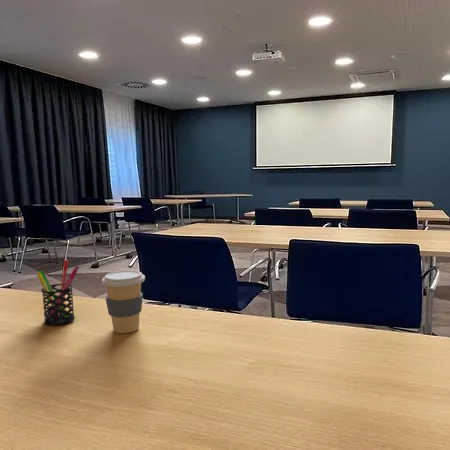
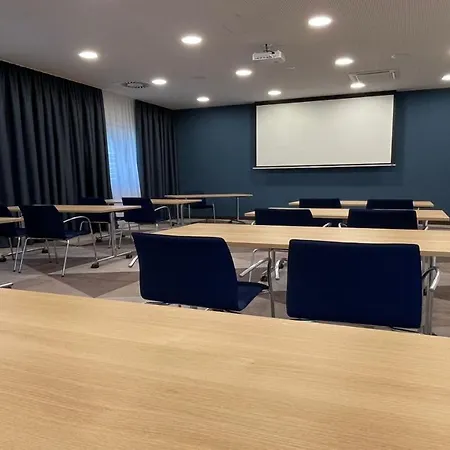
- pen holder [36,259,80,327]
- coffee cup [101,269,146,334]
